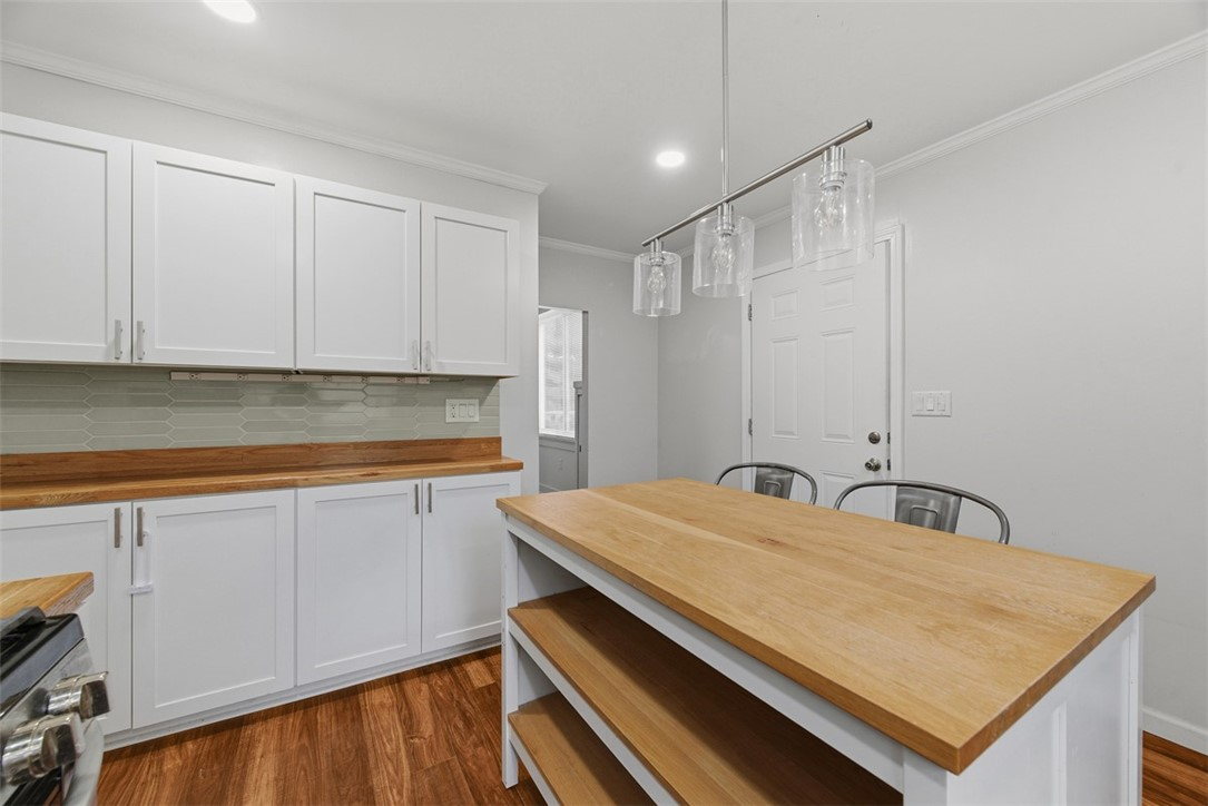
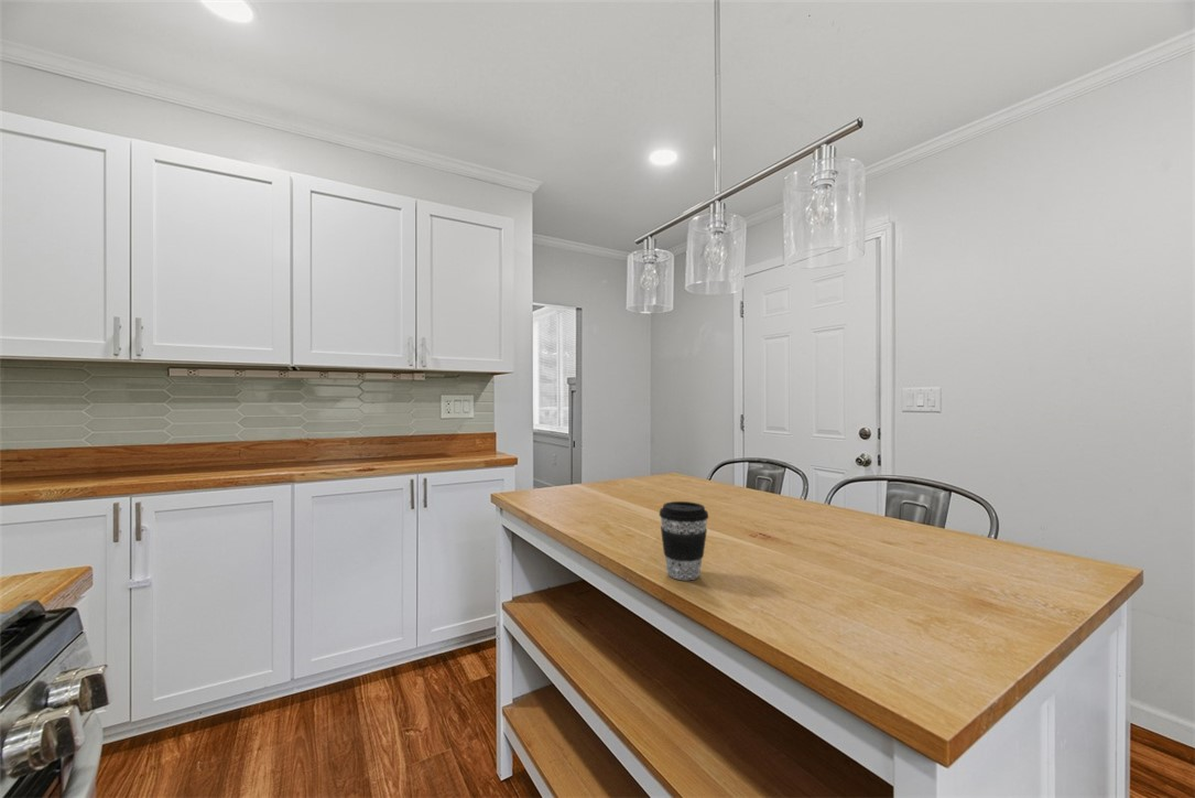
+ coffee cup [659,500,709,581]
